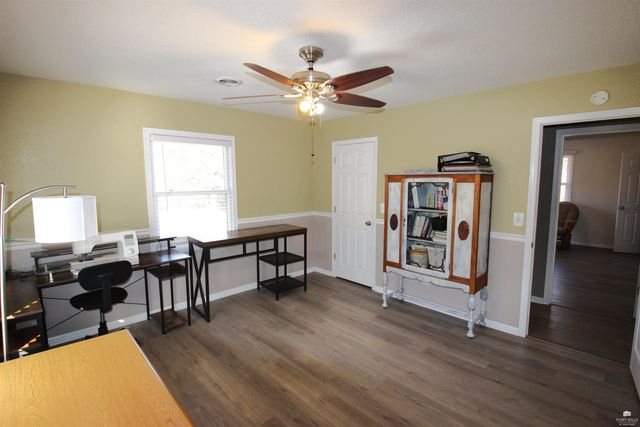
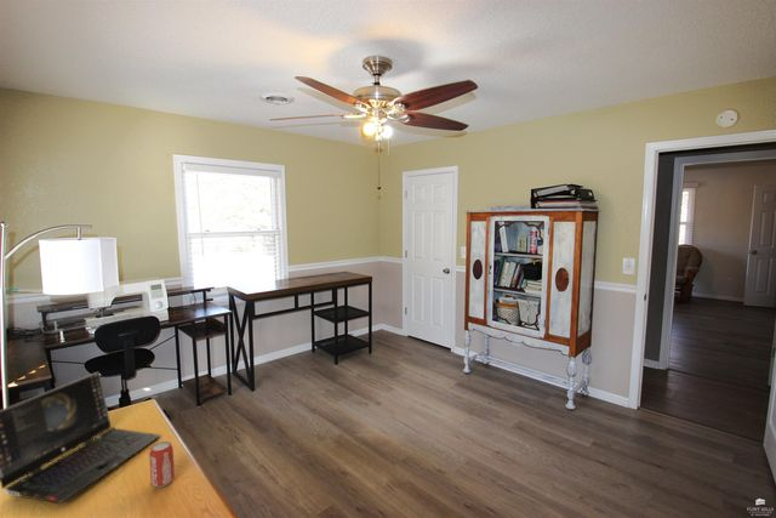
+ laptop computer [0,371,161,505]
+ beverage can [148,440,176,489]
